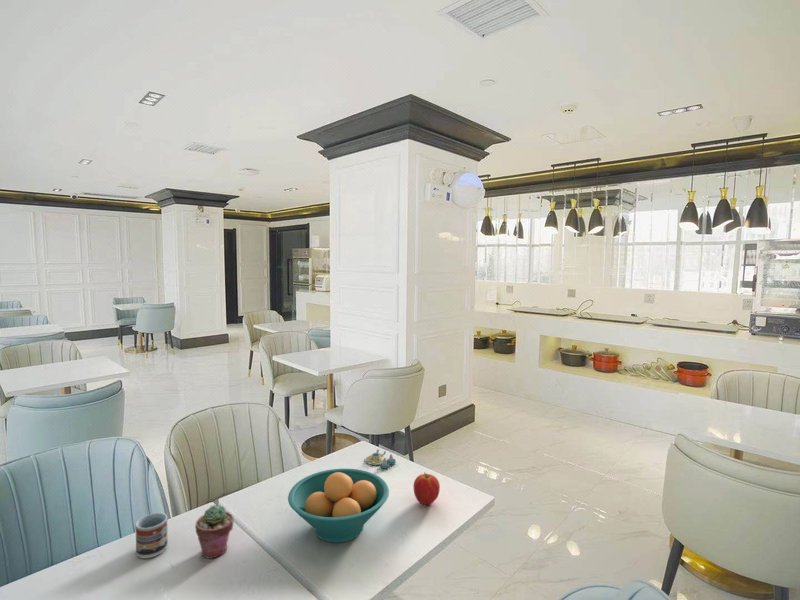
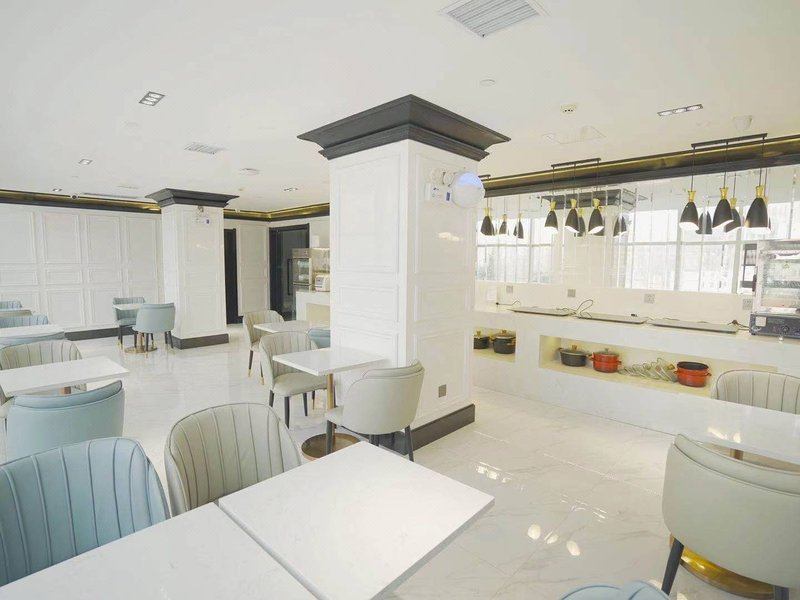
- salt and pepper shaker set [364,448,397,470]
- cup [134,512,169,559]
- potted succulent [194,503,235,559]
- apple [413,471,441,506]
- fruit bowl [287,468,390,544]
